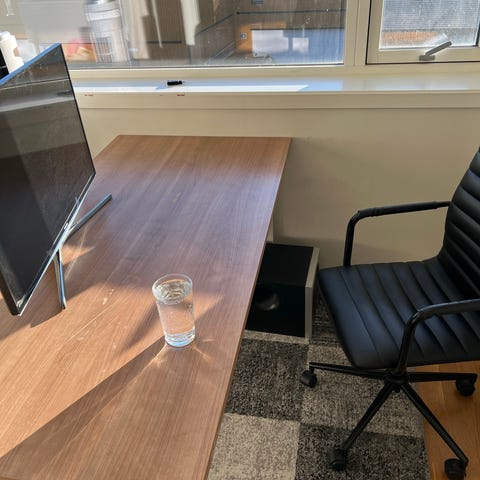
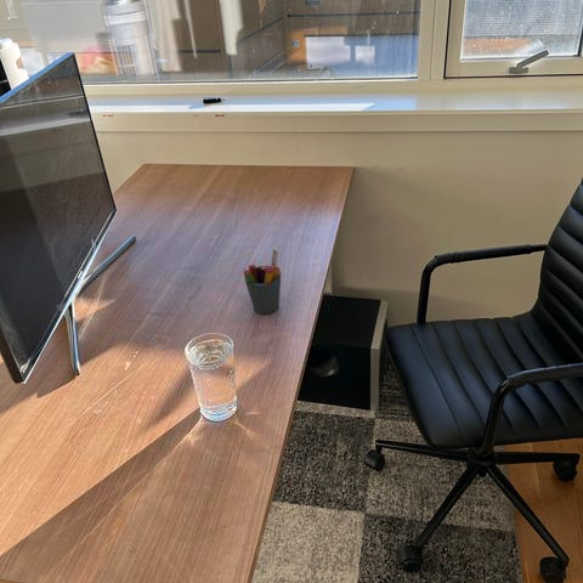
+ pen holder [243,248,282,315]
